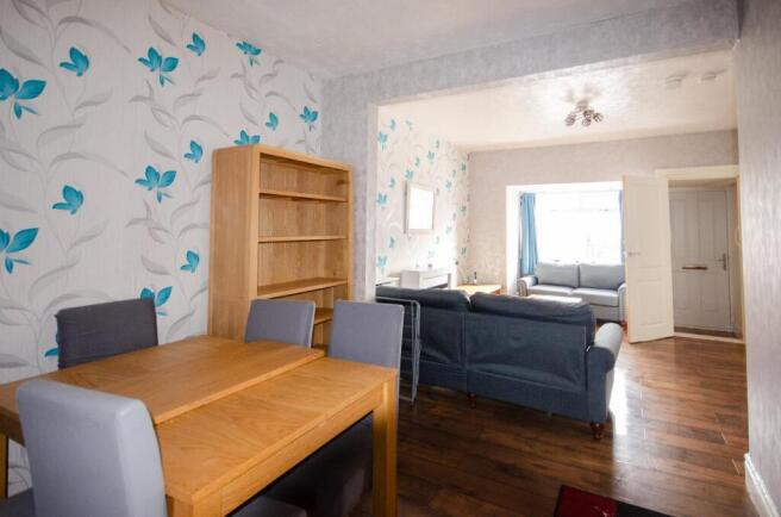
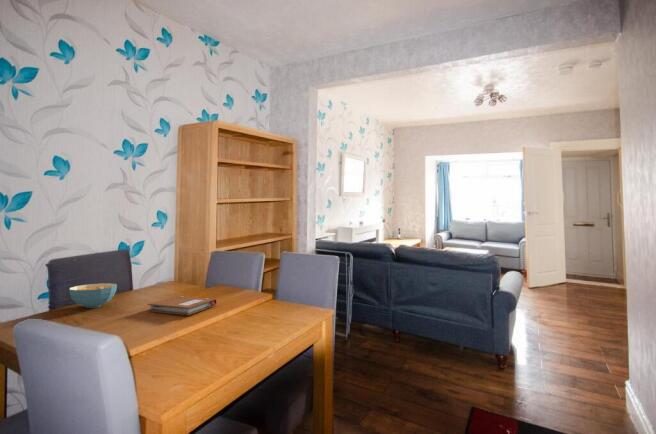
+ notebook [147,295,217,316]
+ cereal bowl [68,282,118,309]
